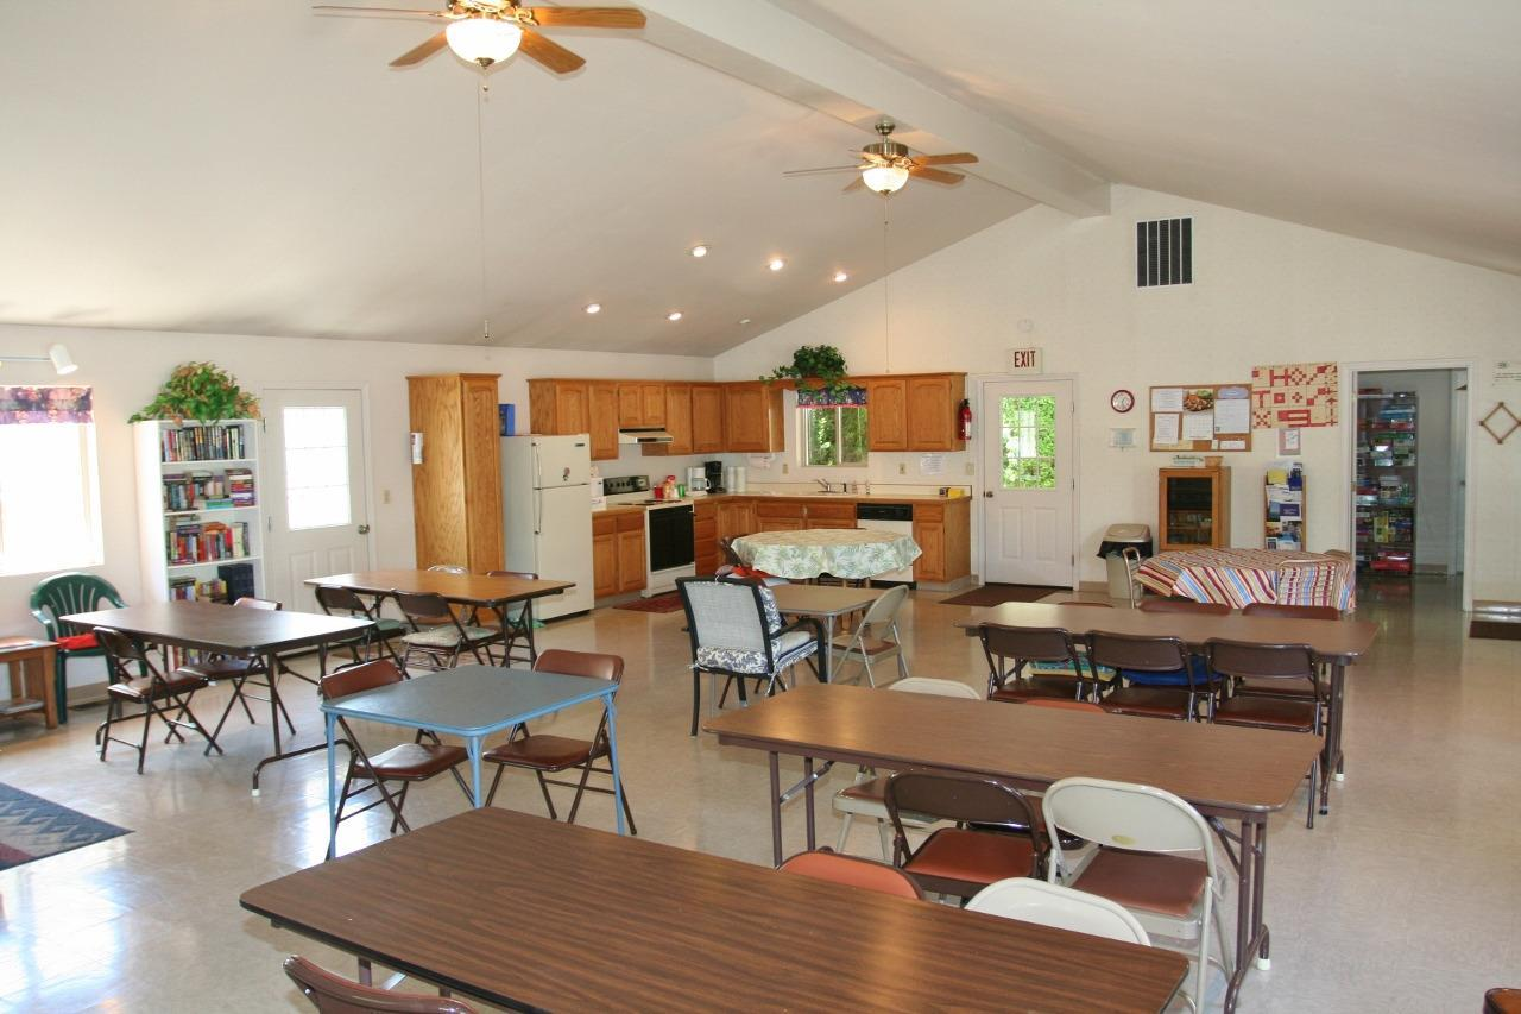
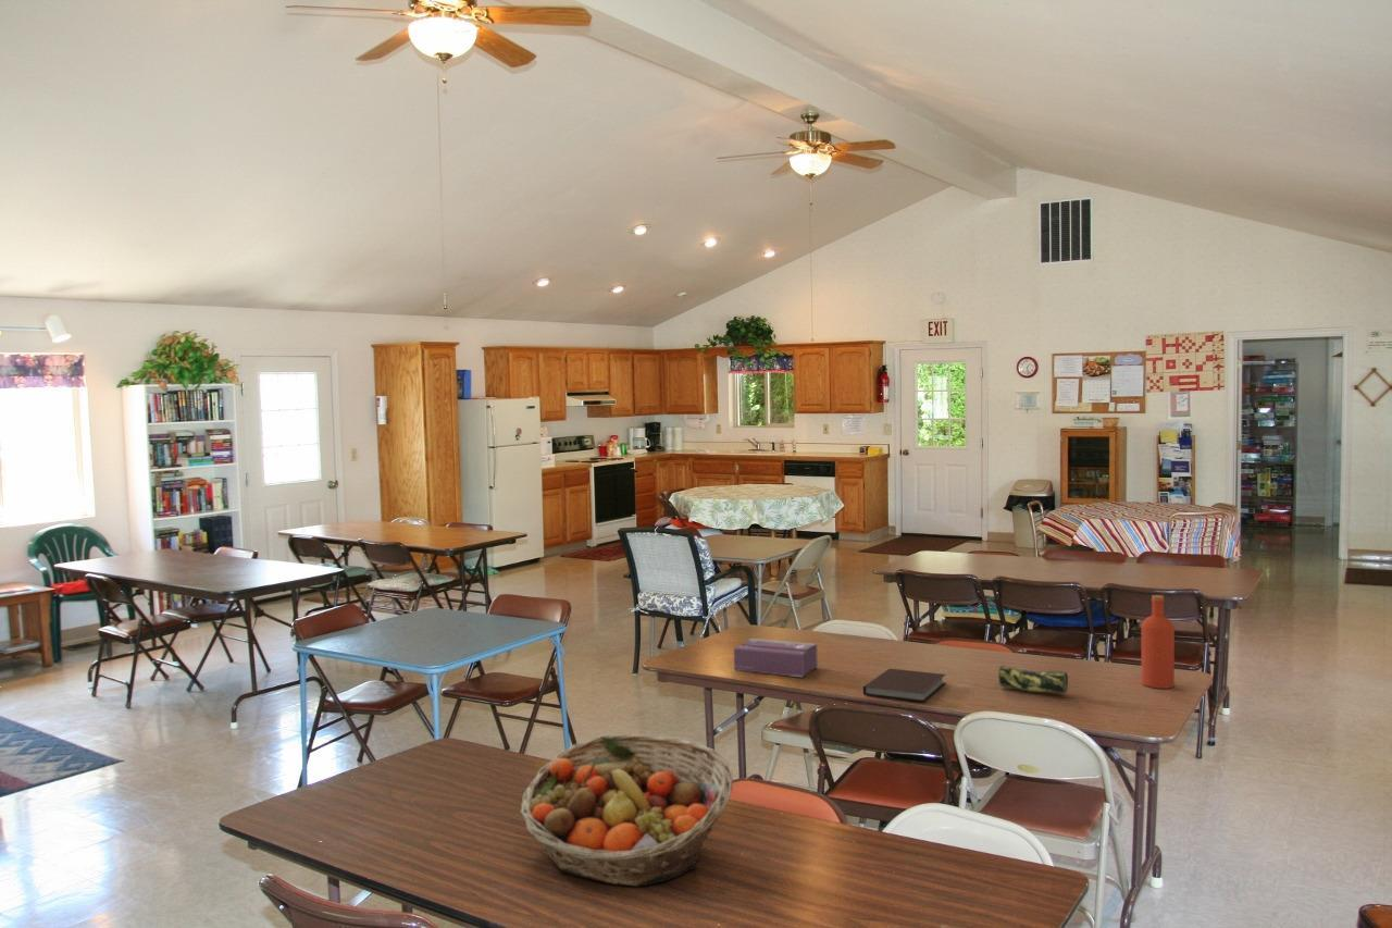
+ notebook [862,668,946,703]
+ pencil case [996,665,1069,694]
+ bottle [1141,594,1176,690]
+ fruit basket [519,733,734,887]
+ tissue box [733,638,819,678]
